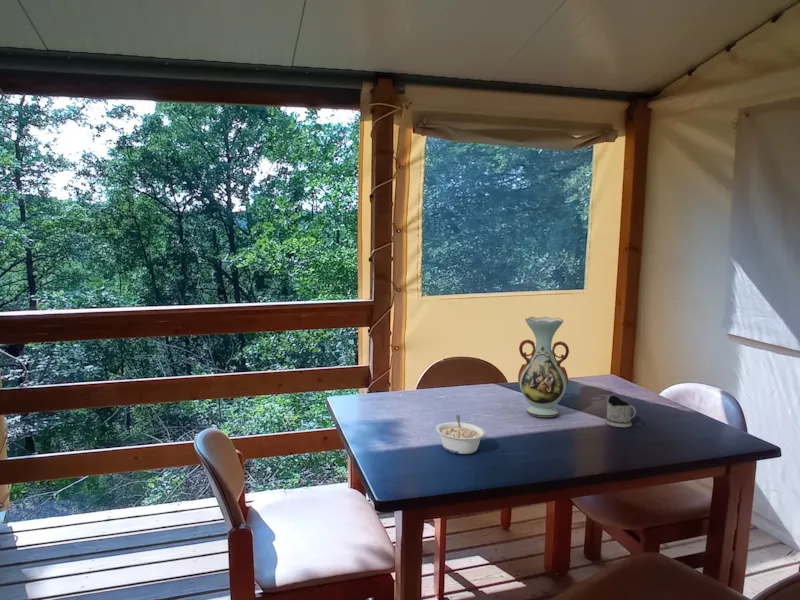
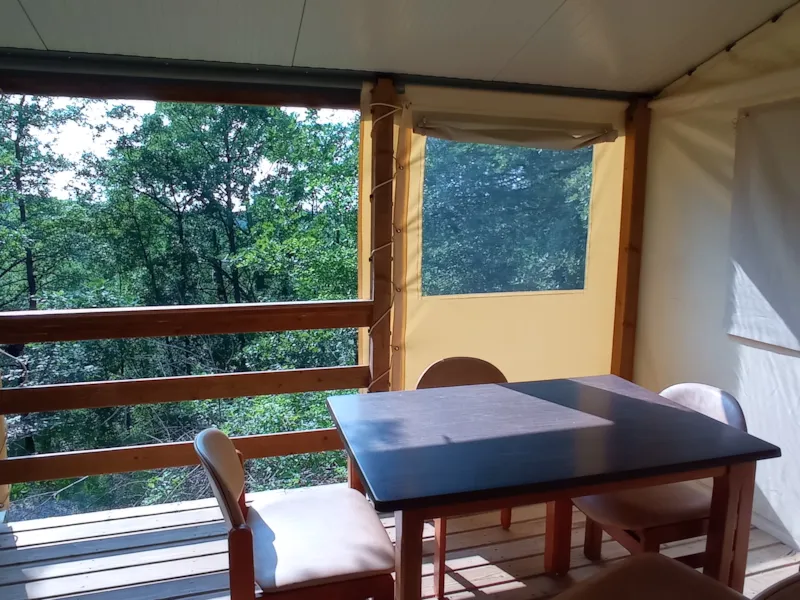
- tea glass holder [604,394,637,428]
- legume [435,414,486,455]
- vase [517,316,570,418]
